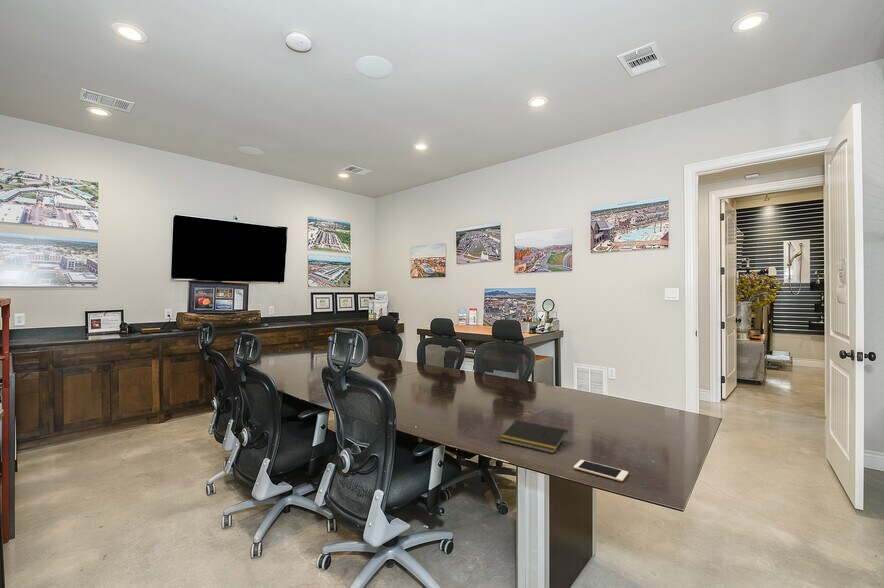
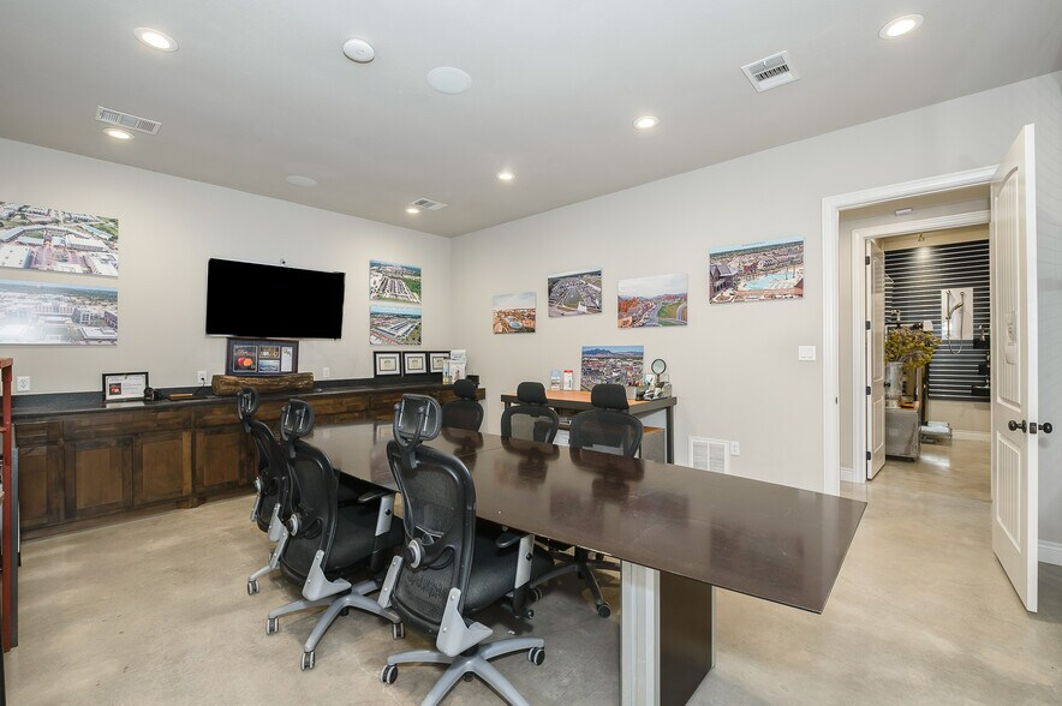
- cell phone [573,459,629,482]
- notepad [499,419,568,454]
